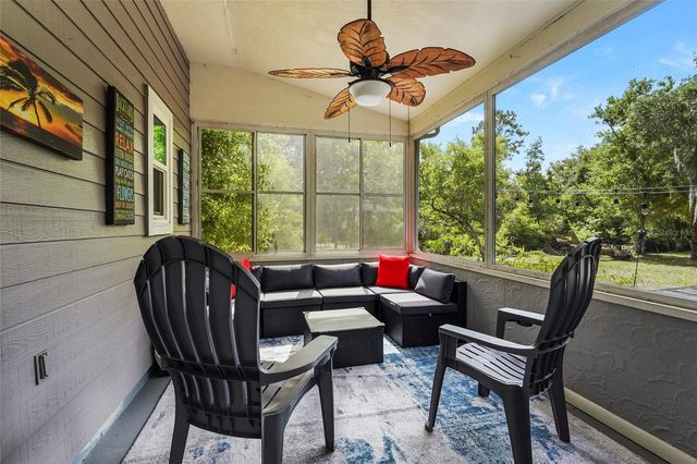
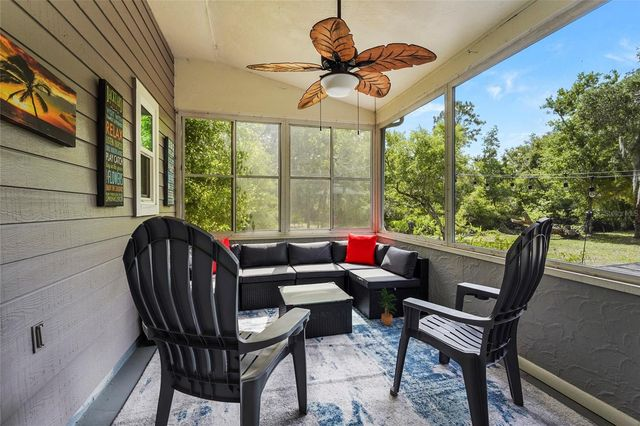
+ potted plant [377,286,399,326]
